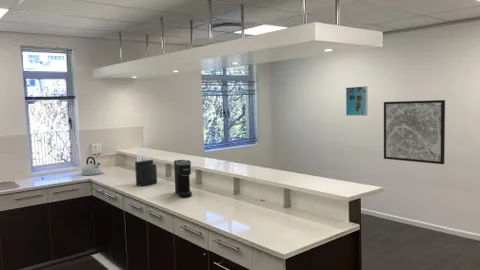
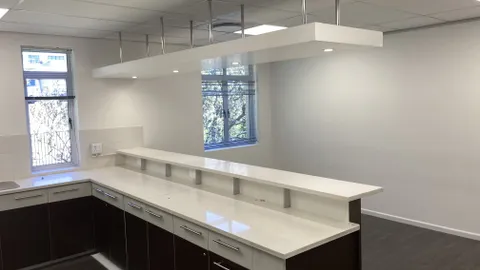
- wall art [383,99,446,165]
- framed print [345,85,369,117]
- coffee maker [173,159,193,198]
- kettle [80,156,103,176]
- knife block [134,147,158,187]
